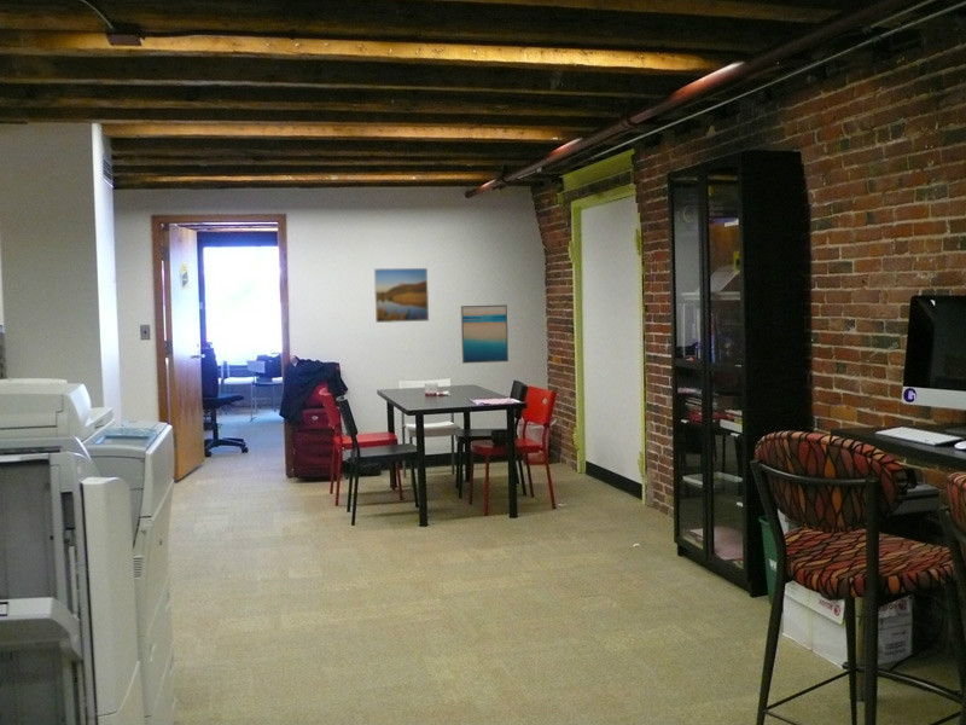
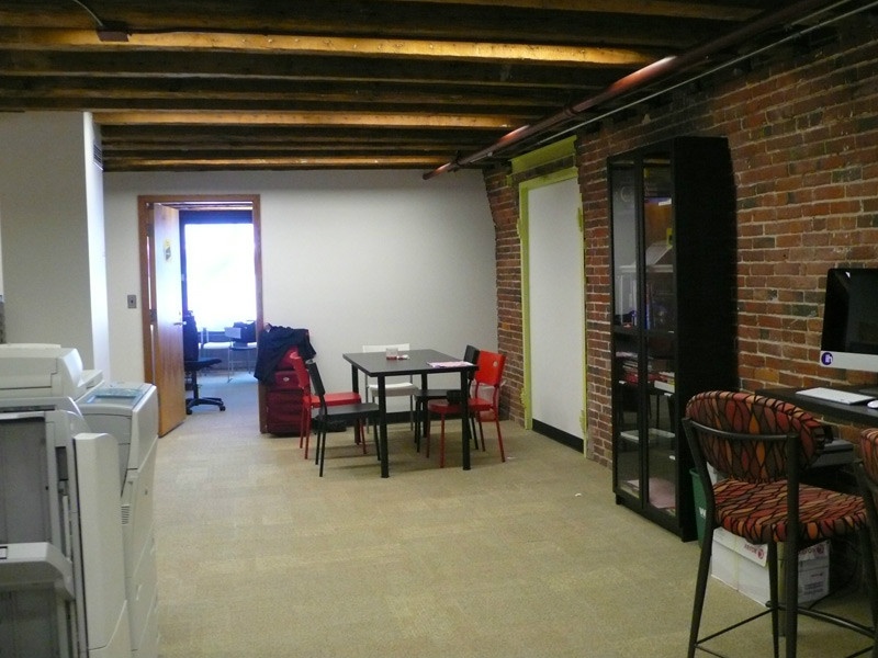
- wall art [460,303,510,365]
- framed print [373,267,430,324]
